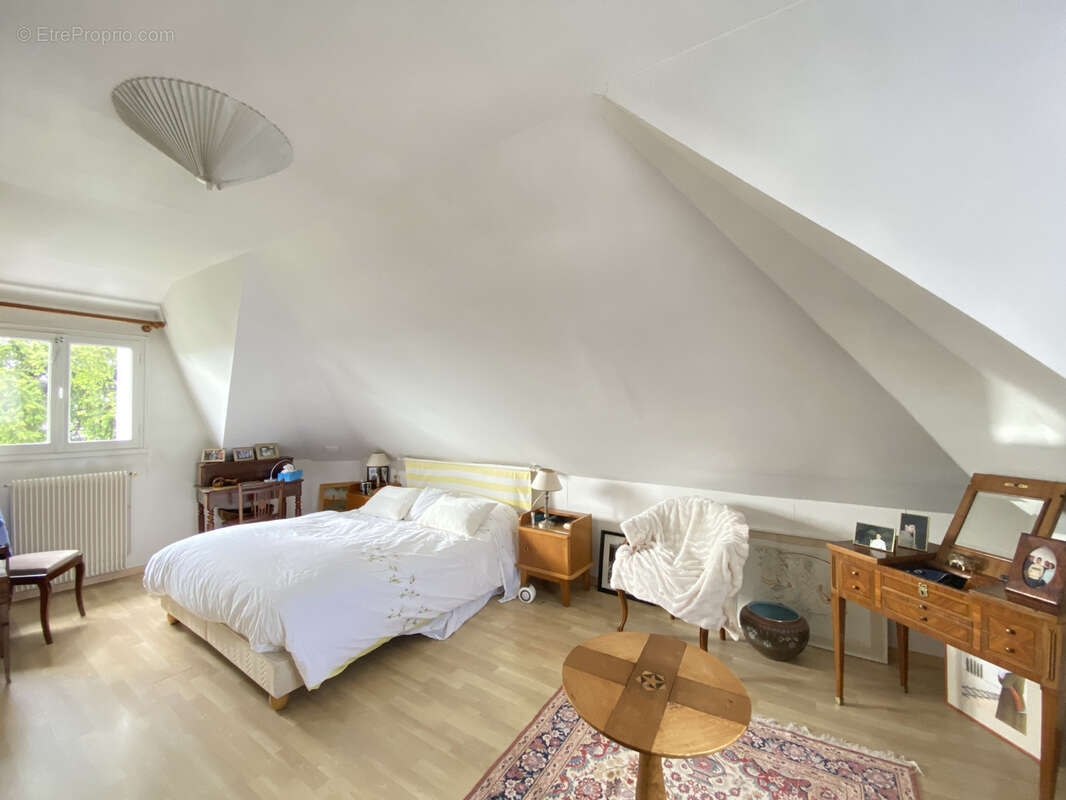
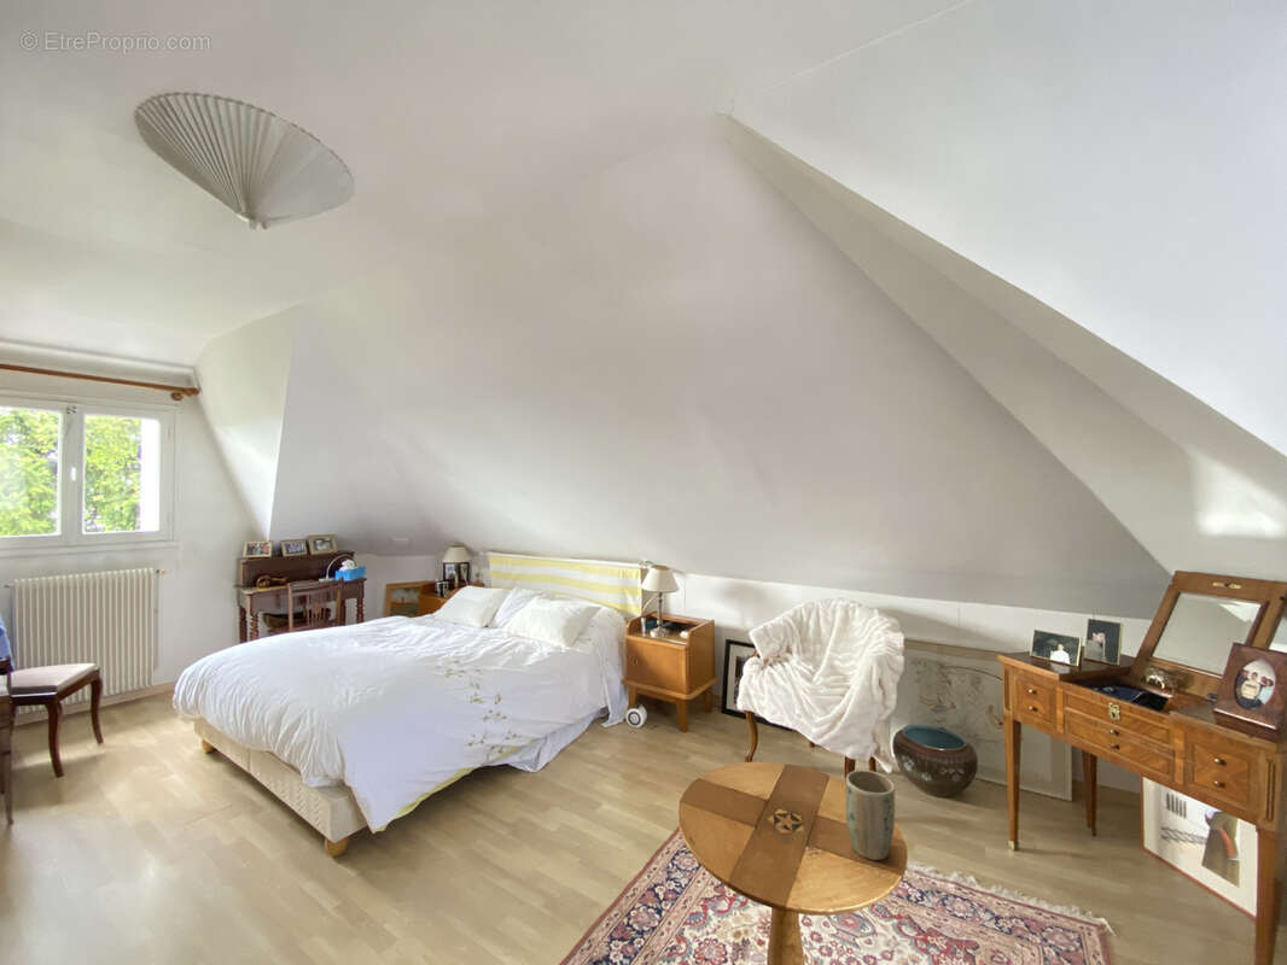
+ plant pot [844,770,896,861]
